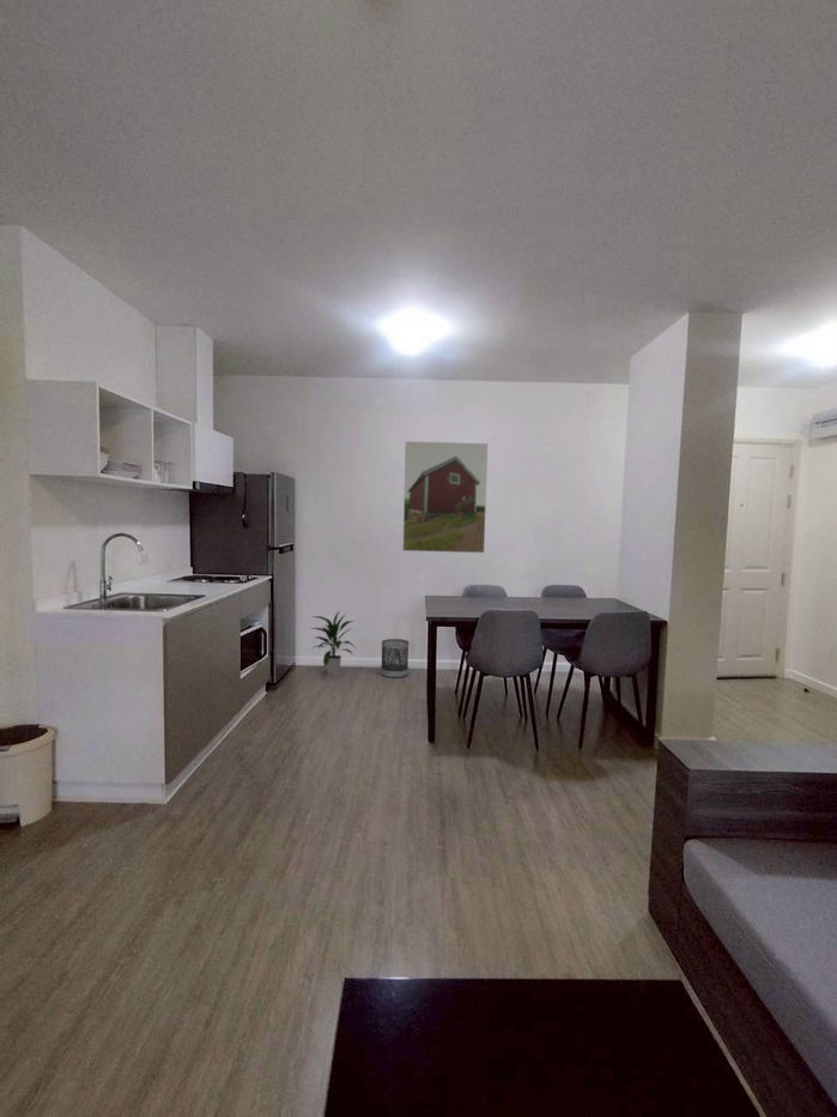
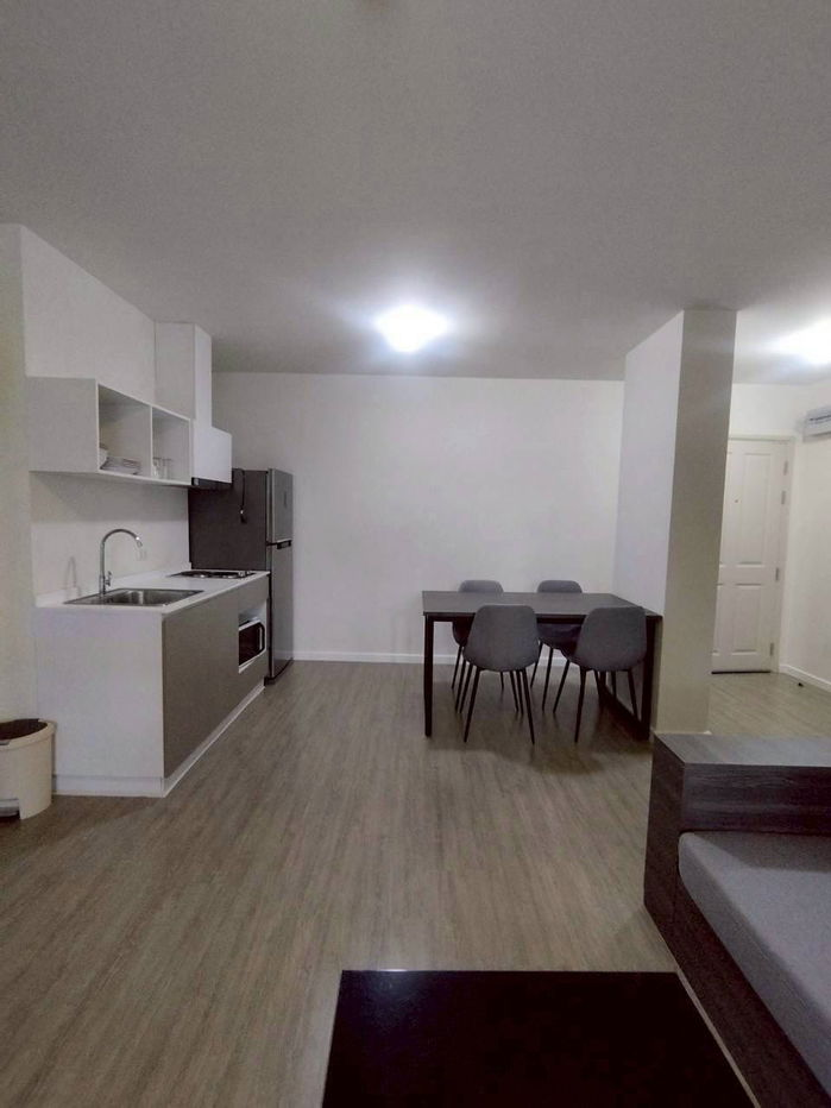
- wastebasket [380,638,410,678]
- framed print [401,440,489,554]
- indoor plant [308,609,357,677]
